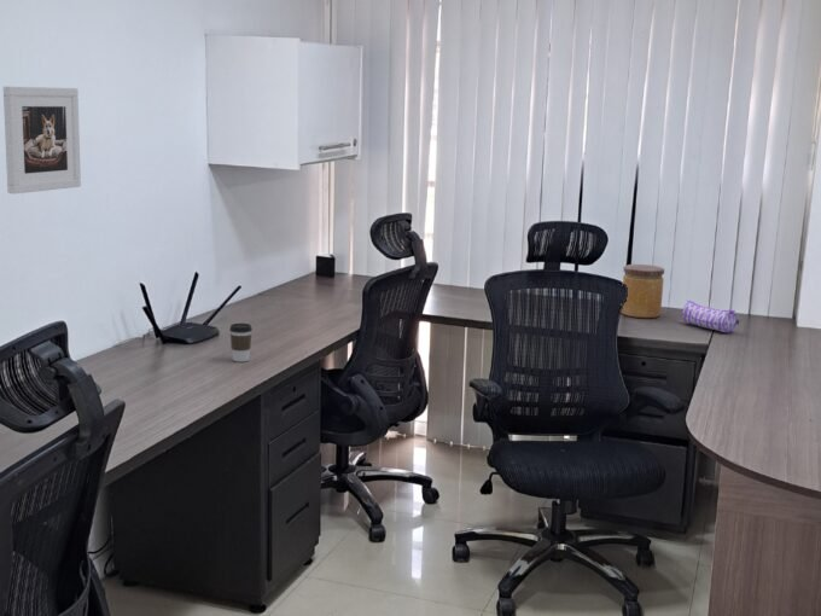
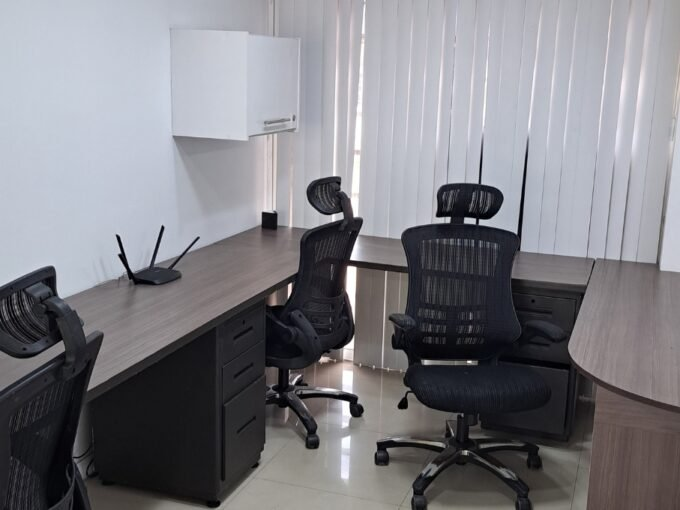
- coffee cup [228,322,254,364]
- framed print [2,86,82,194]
- jar [621,263,665,319]
- pencil case [681,300,740,333]
